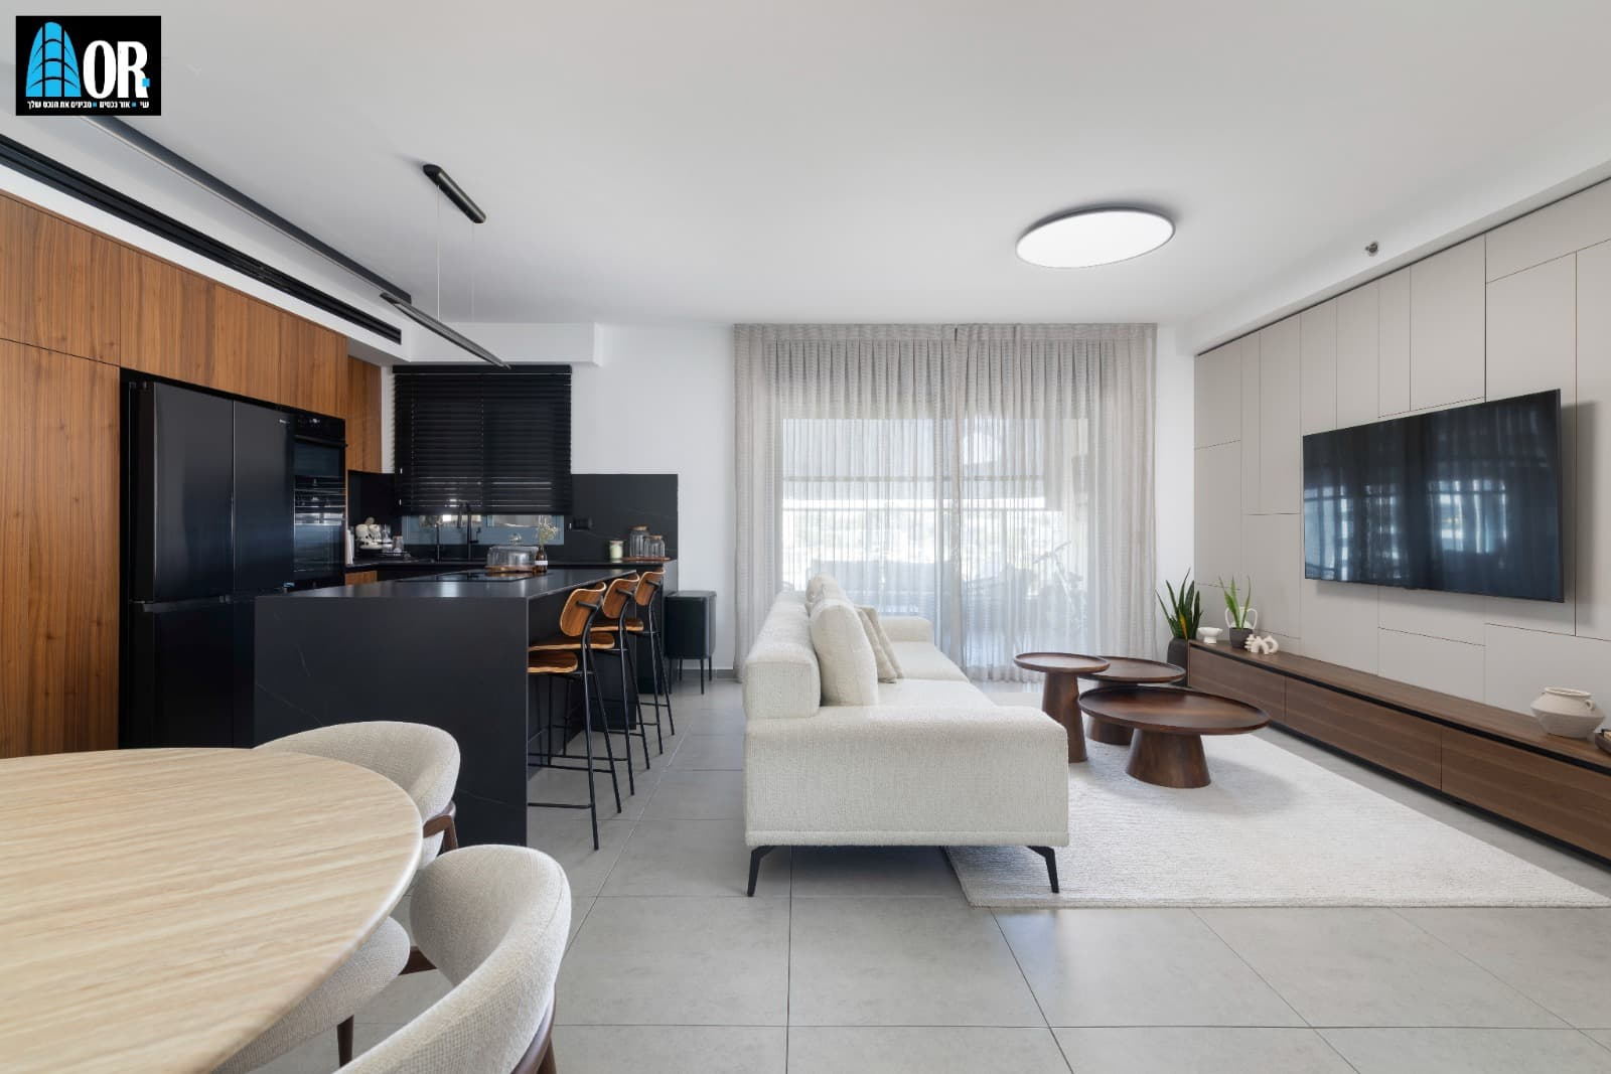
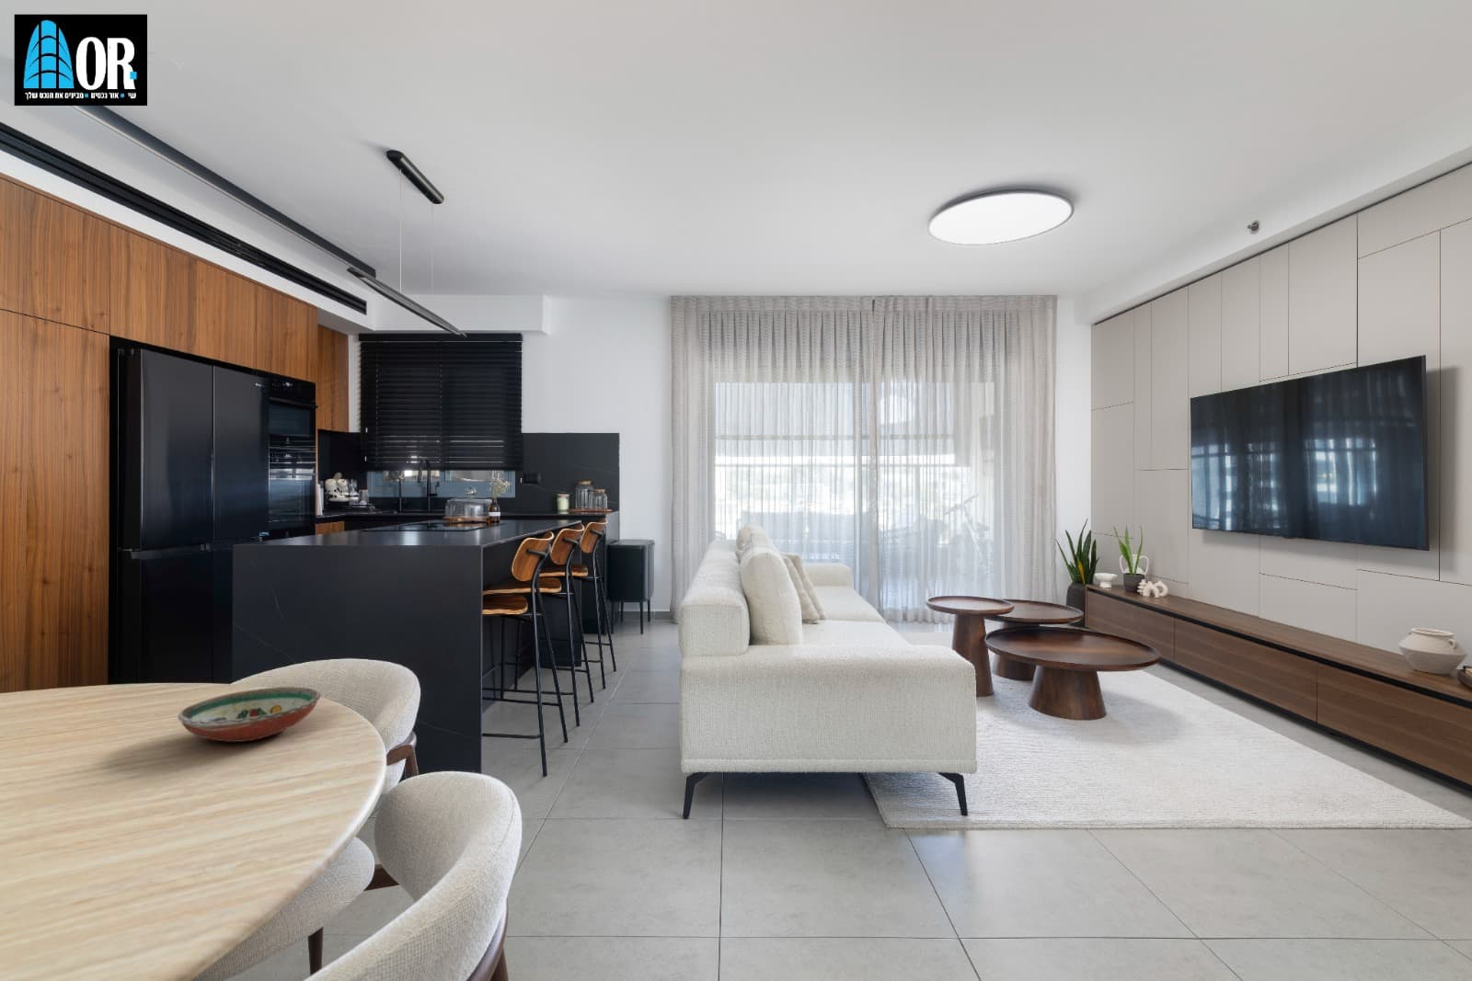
+ decorative bowl [176,685,322,743]
